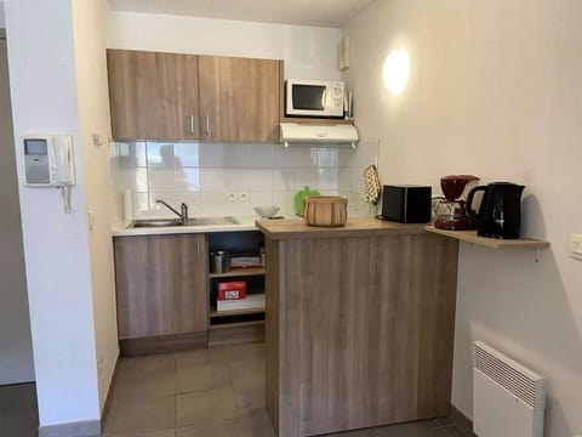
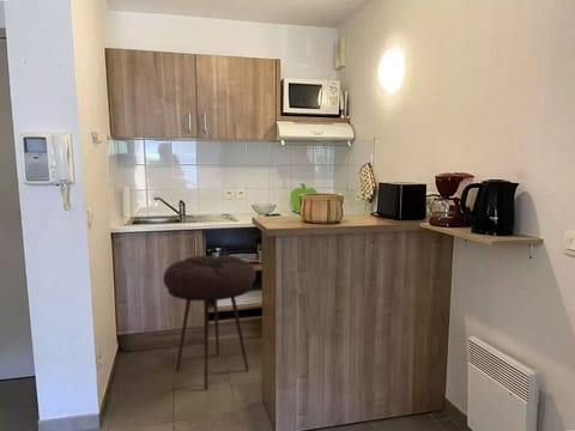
+ stool [162,255,258,390]
